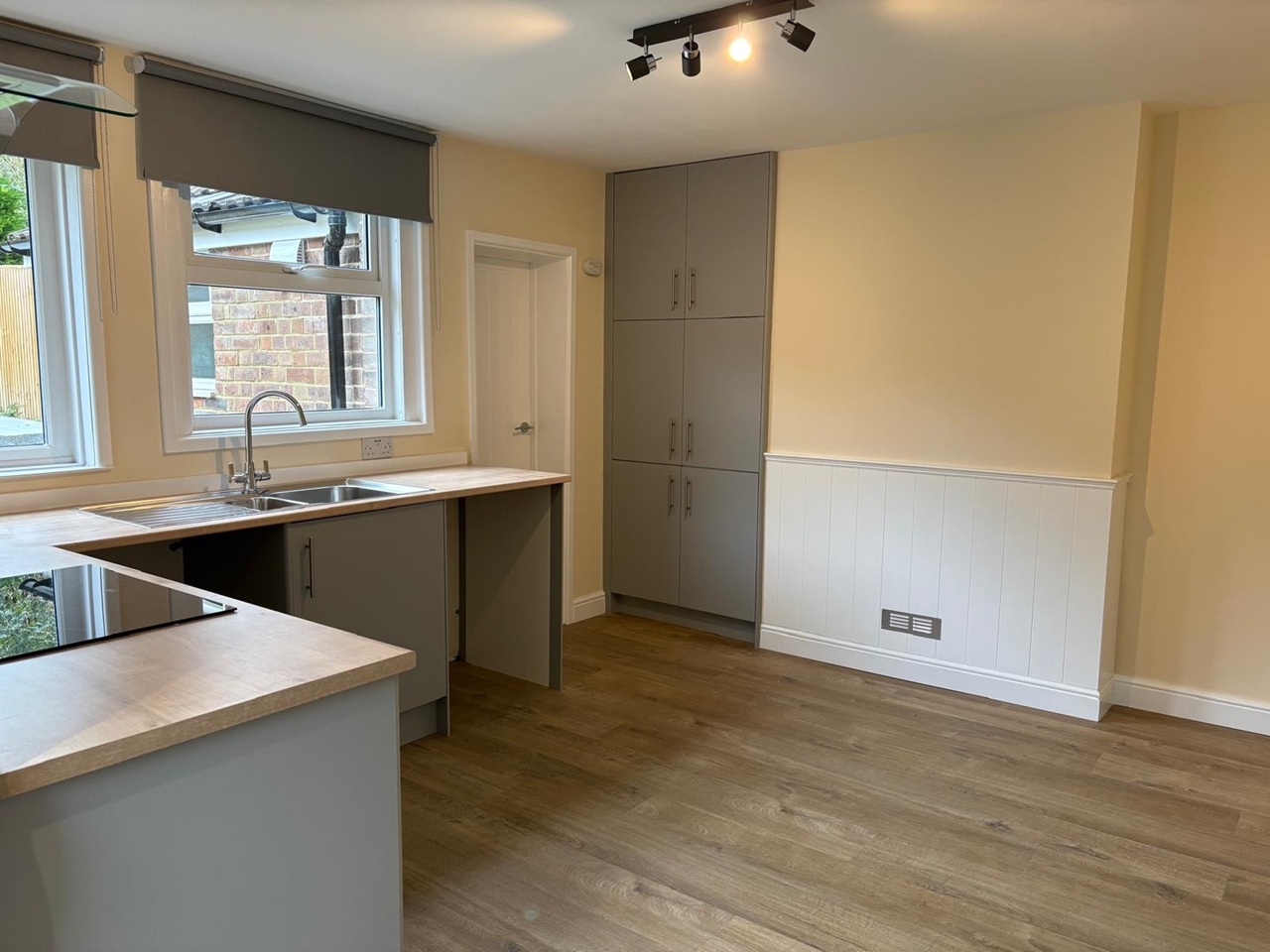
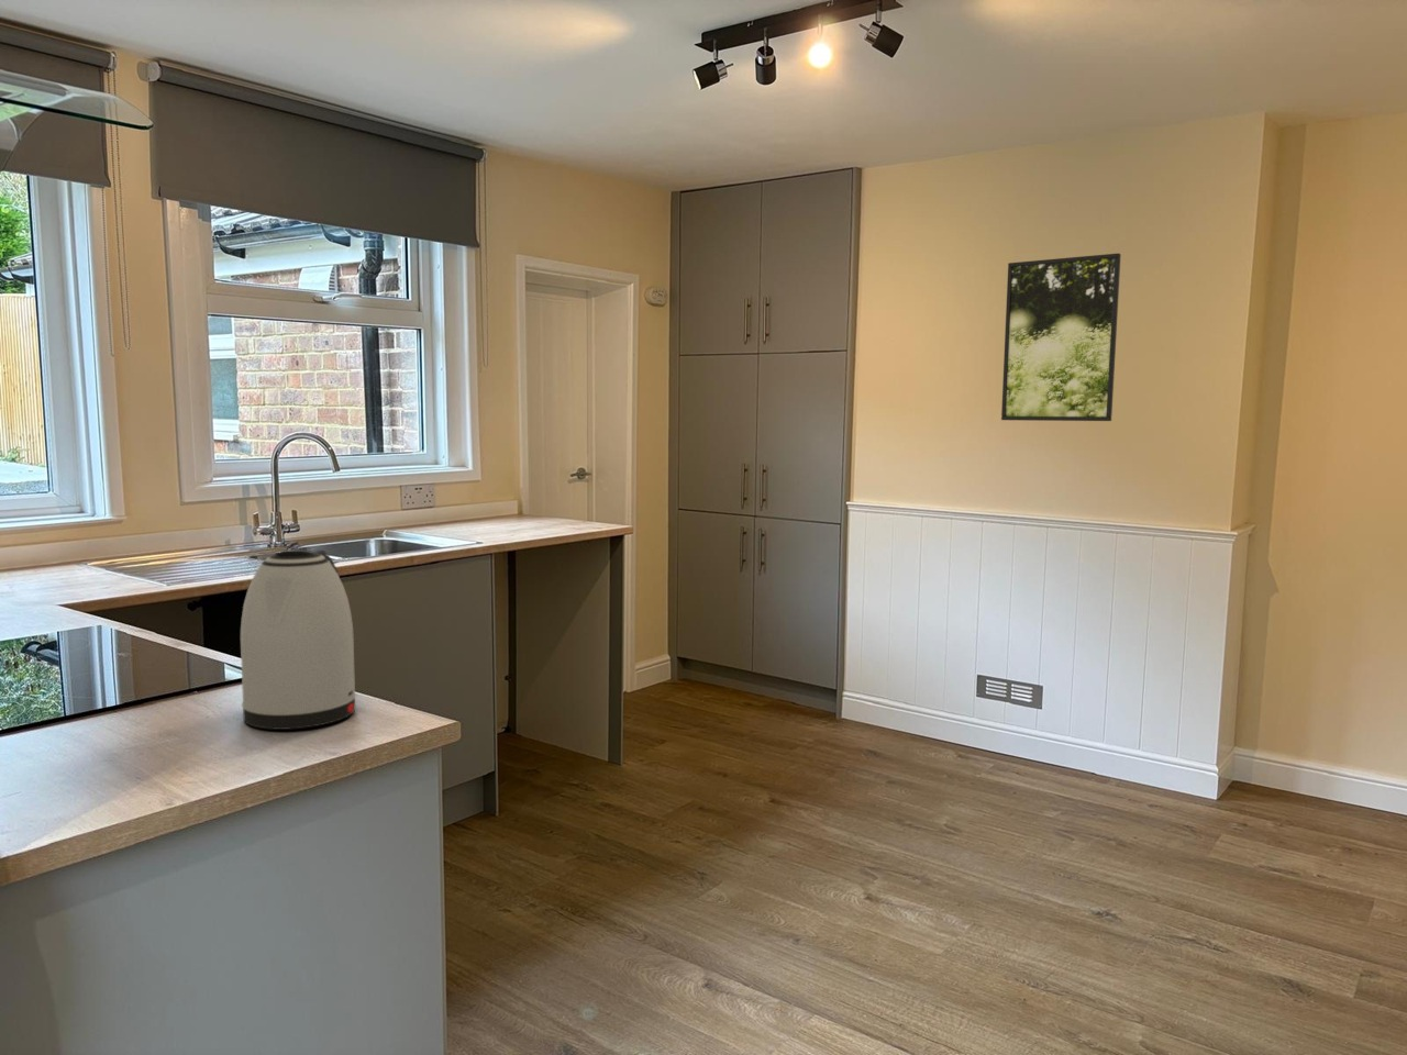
+ kettle [239,549,357,730]
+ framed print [1000,253,1122,422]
